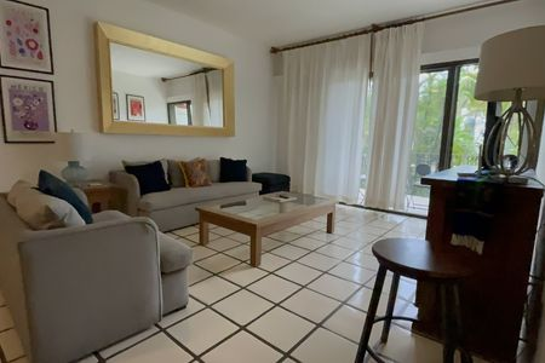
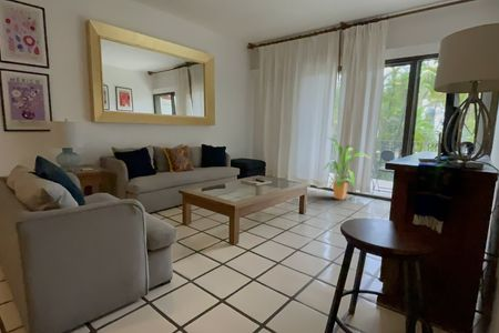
+ house plant [323,137,373,201]
